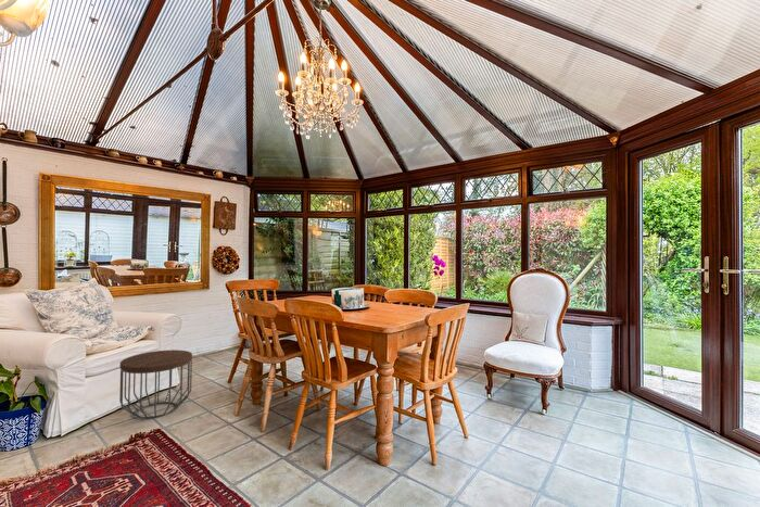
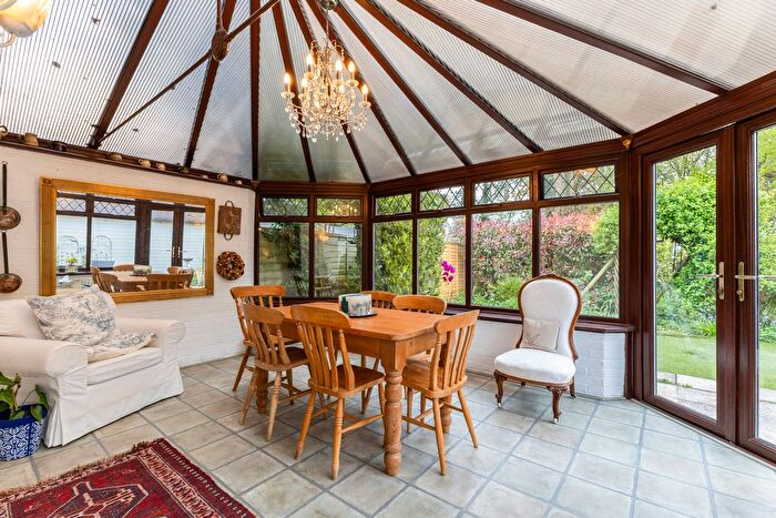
- side table [118,348,193,420]
